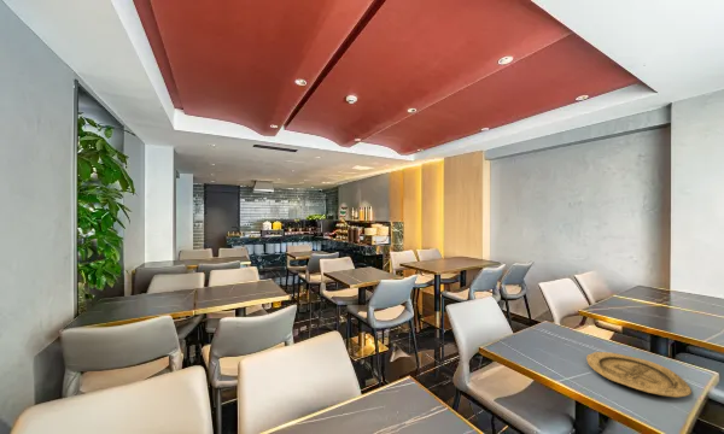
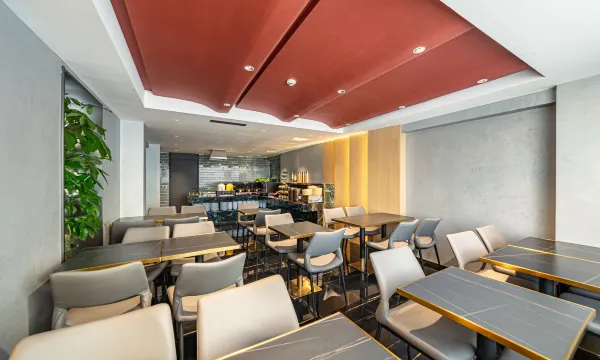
- plate [585,351,693,398]
